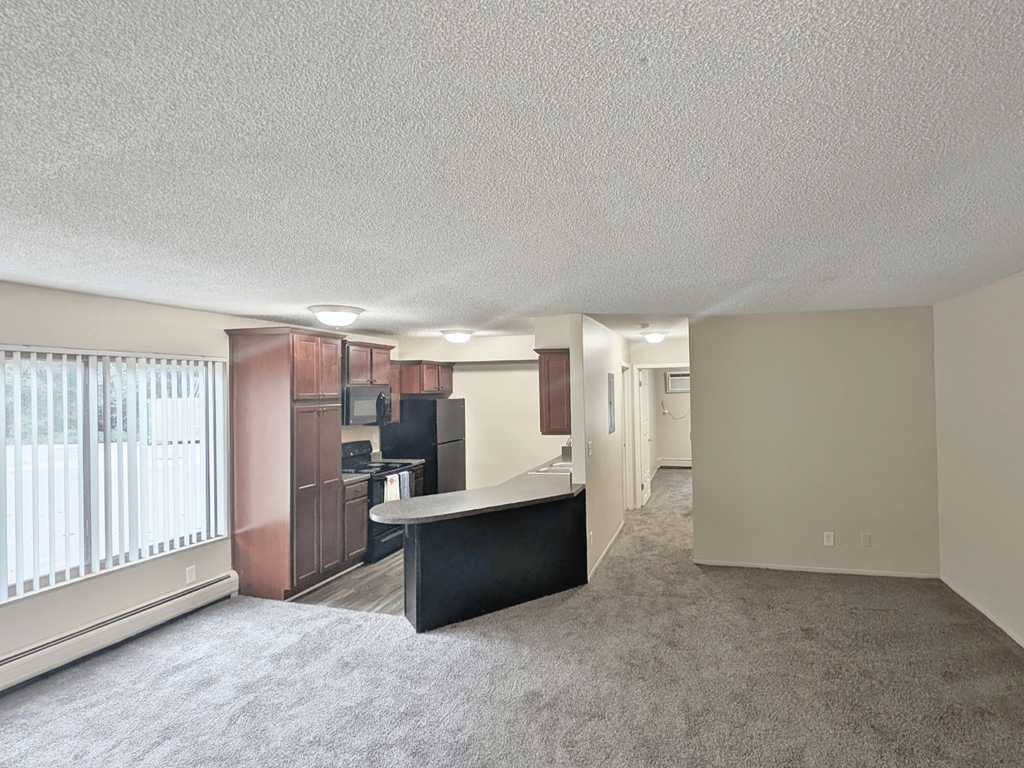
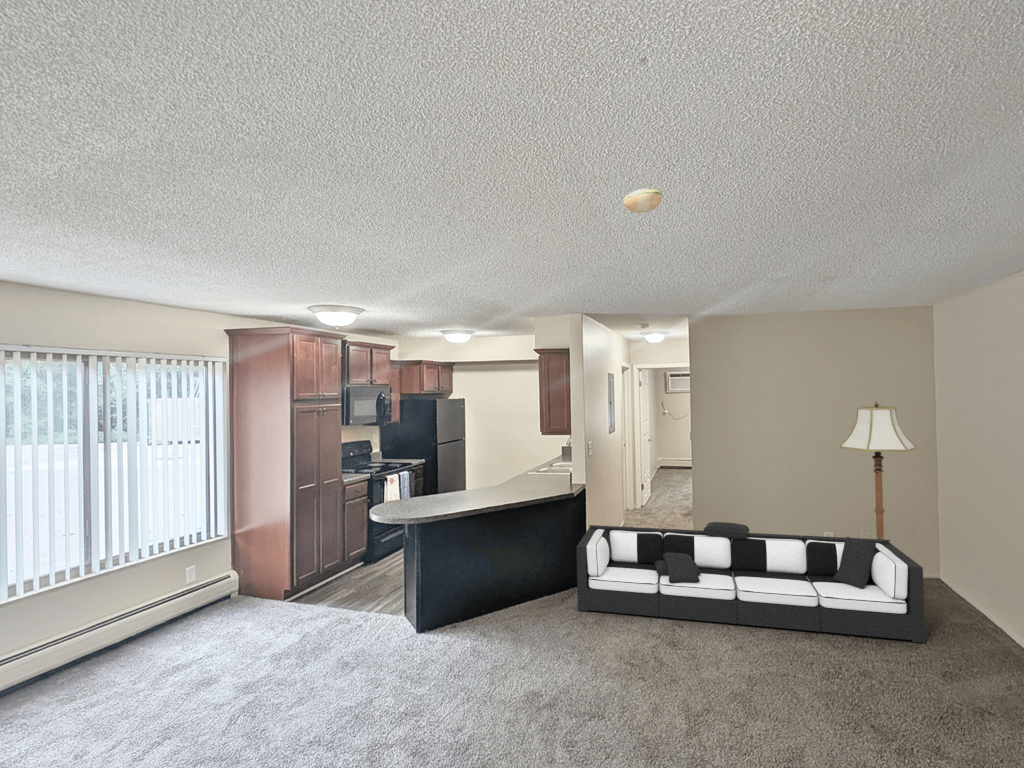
+ smoke detector [623,188,663,214]
+ sofa [576,521,926,644]
+ floor lamp [839,400,918,540]
